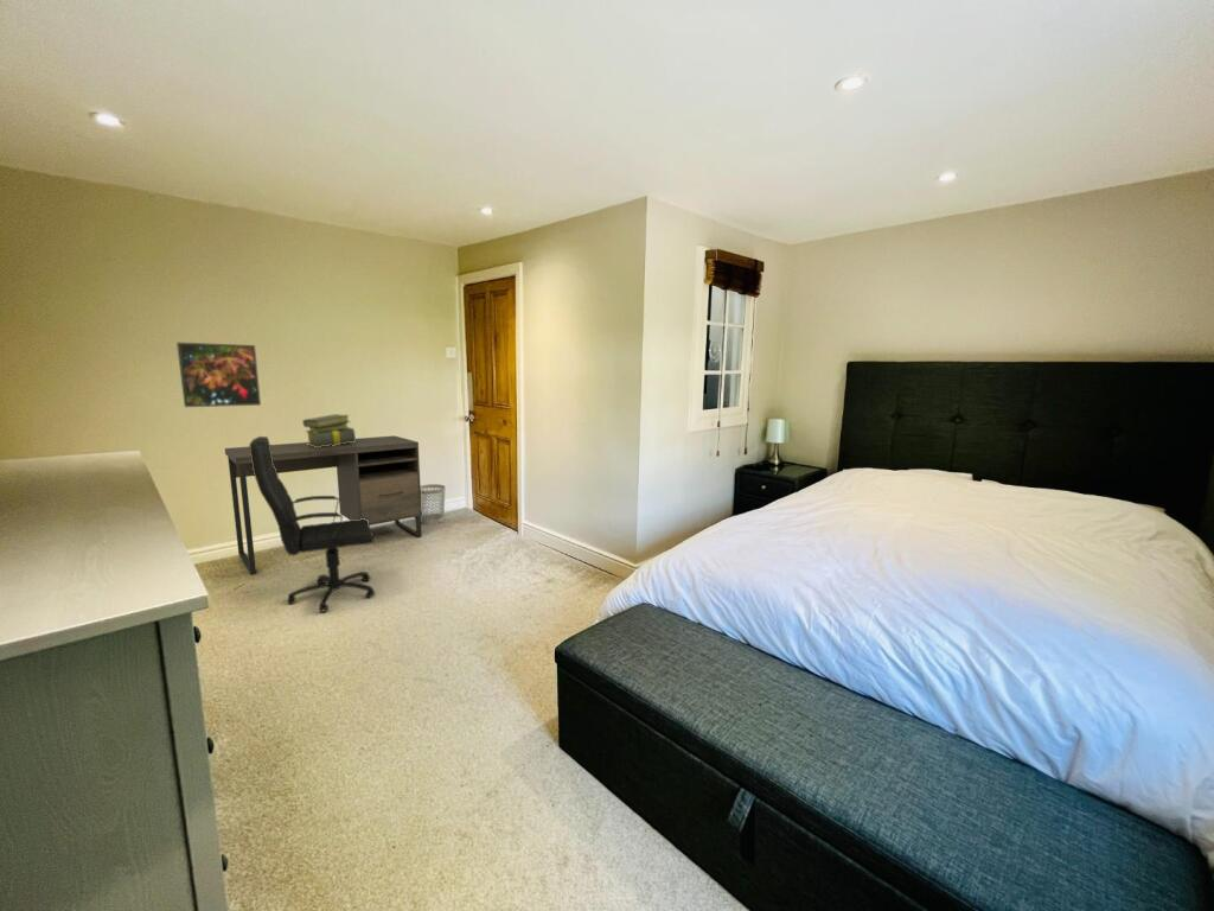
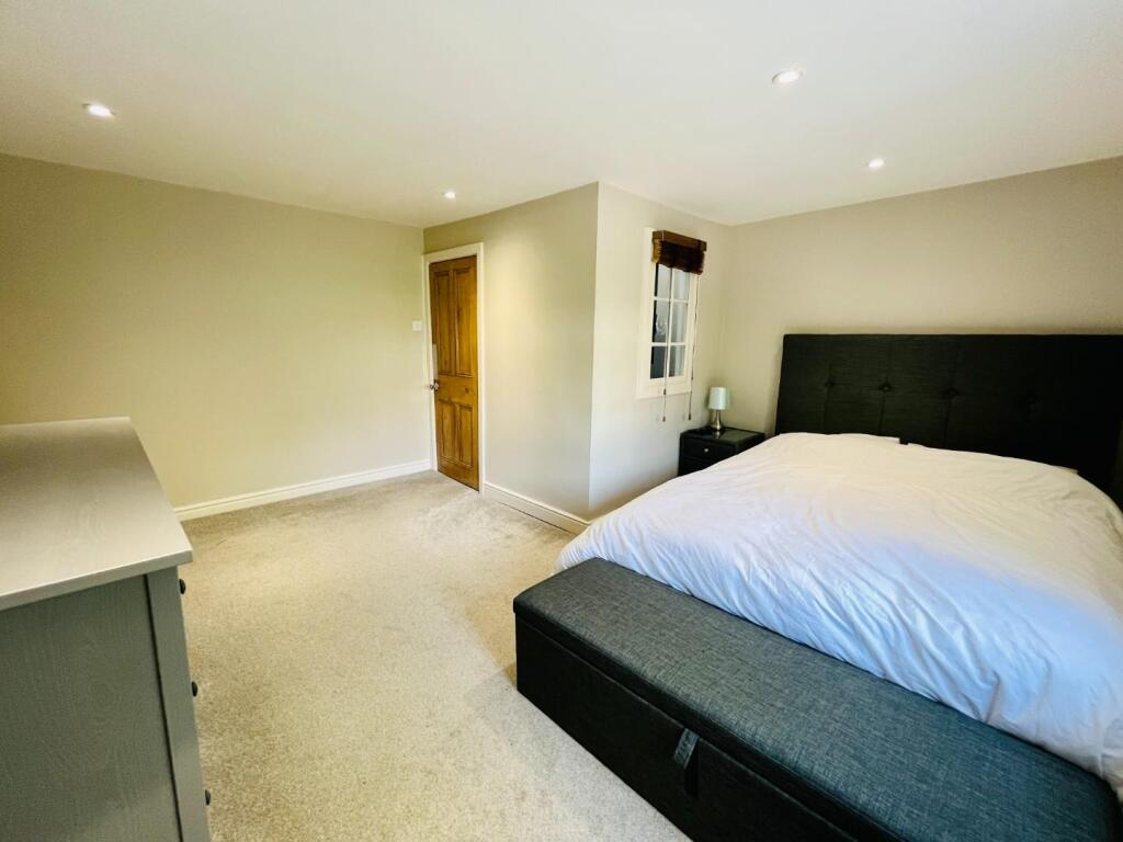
- office chair [248,435,376,613]
- desk [224,434,423,575]
- wastebasket [420,483,447,525]
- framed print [175,342,262,408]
- stack of books [301,413,357,447]
